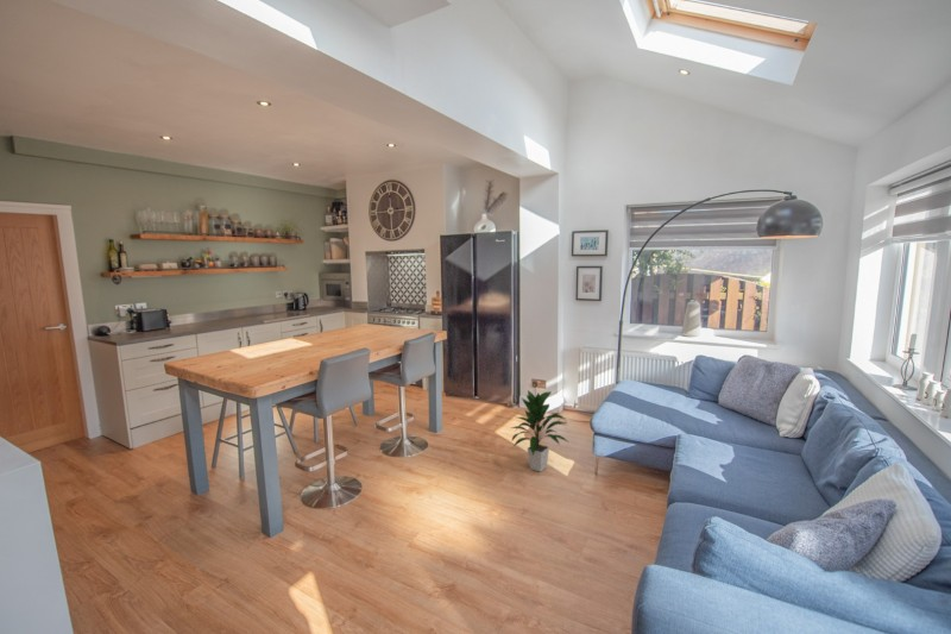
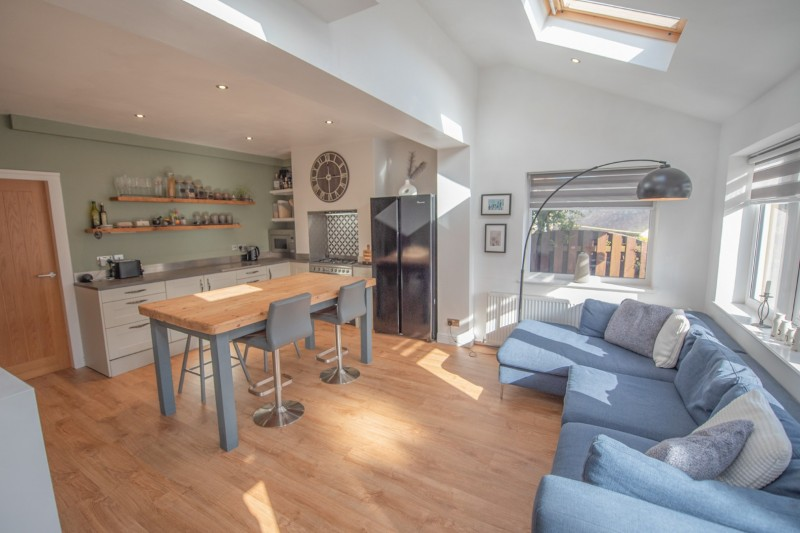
- indoor plant [511,389,568,473]
